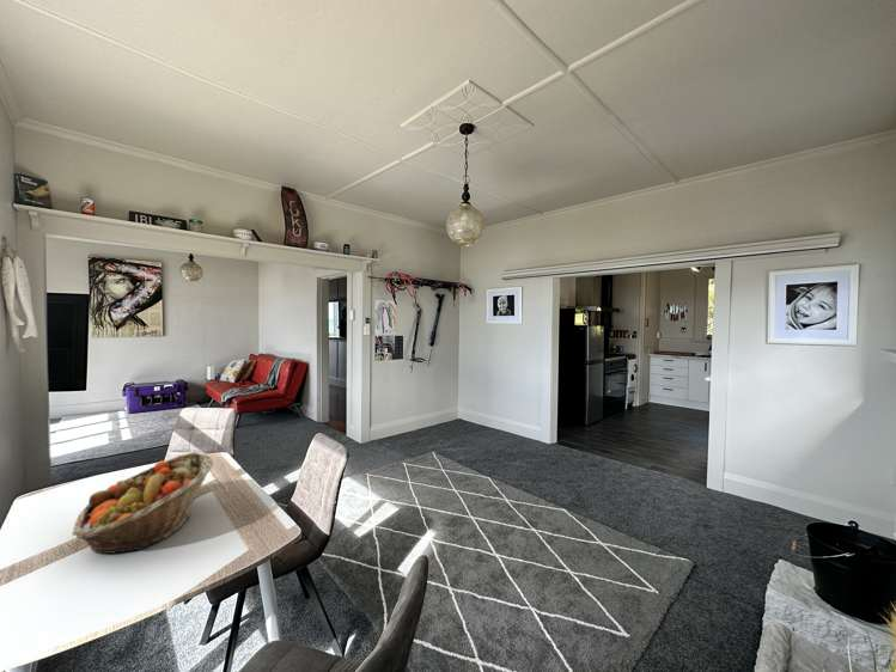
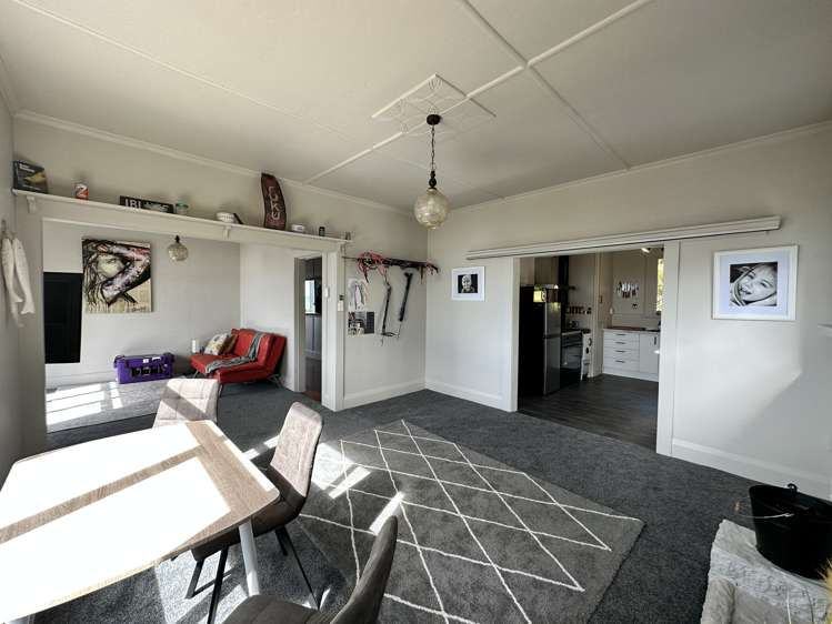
- fruit basket [72,451,214,555]
